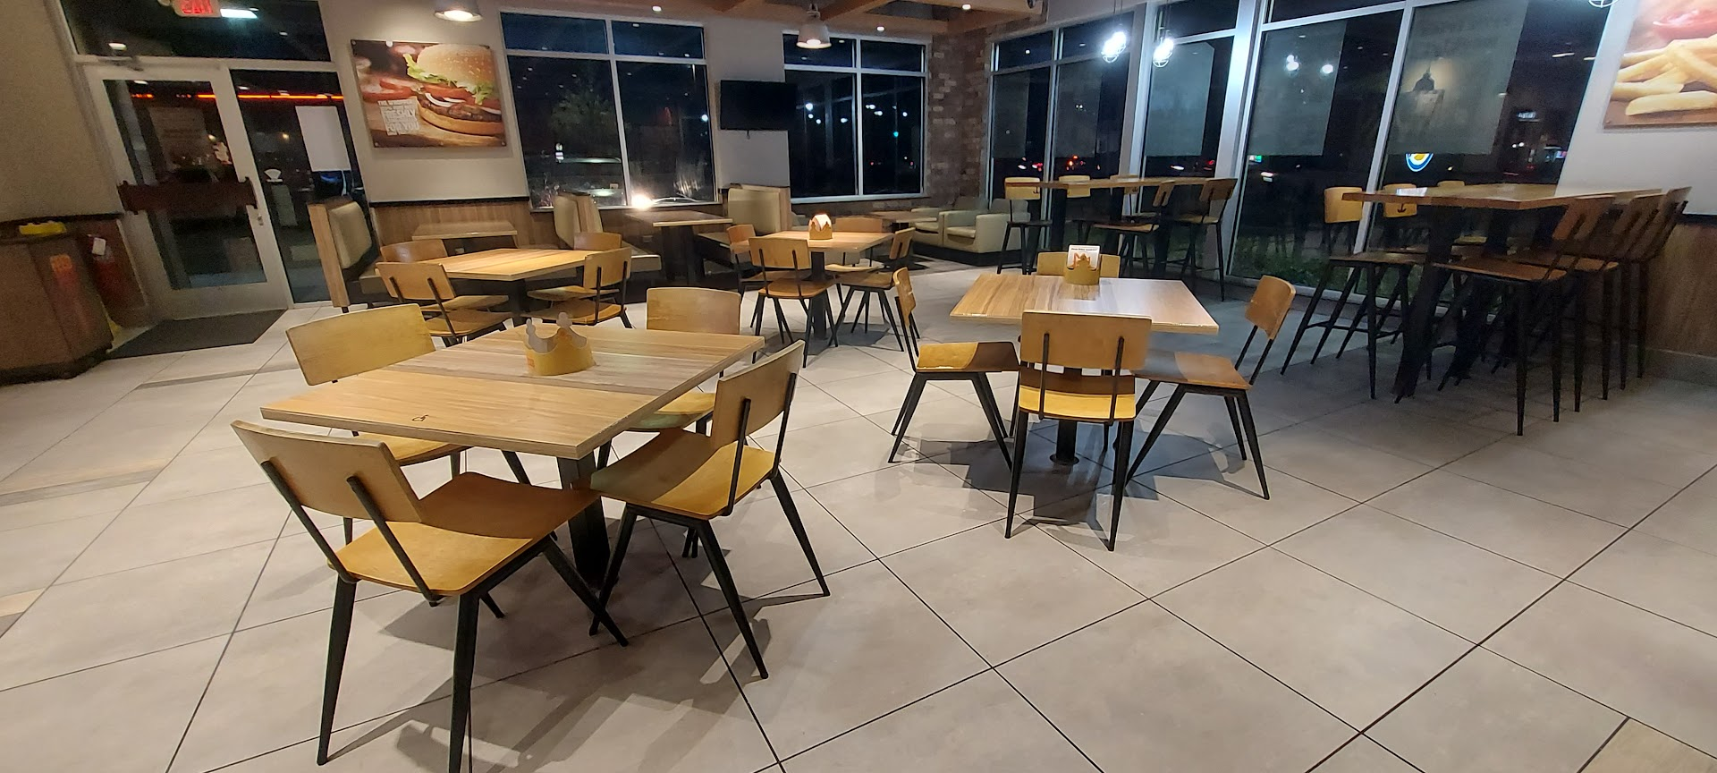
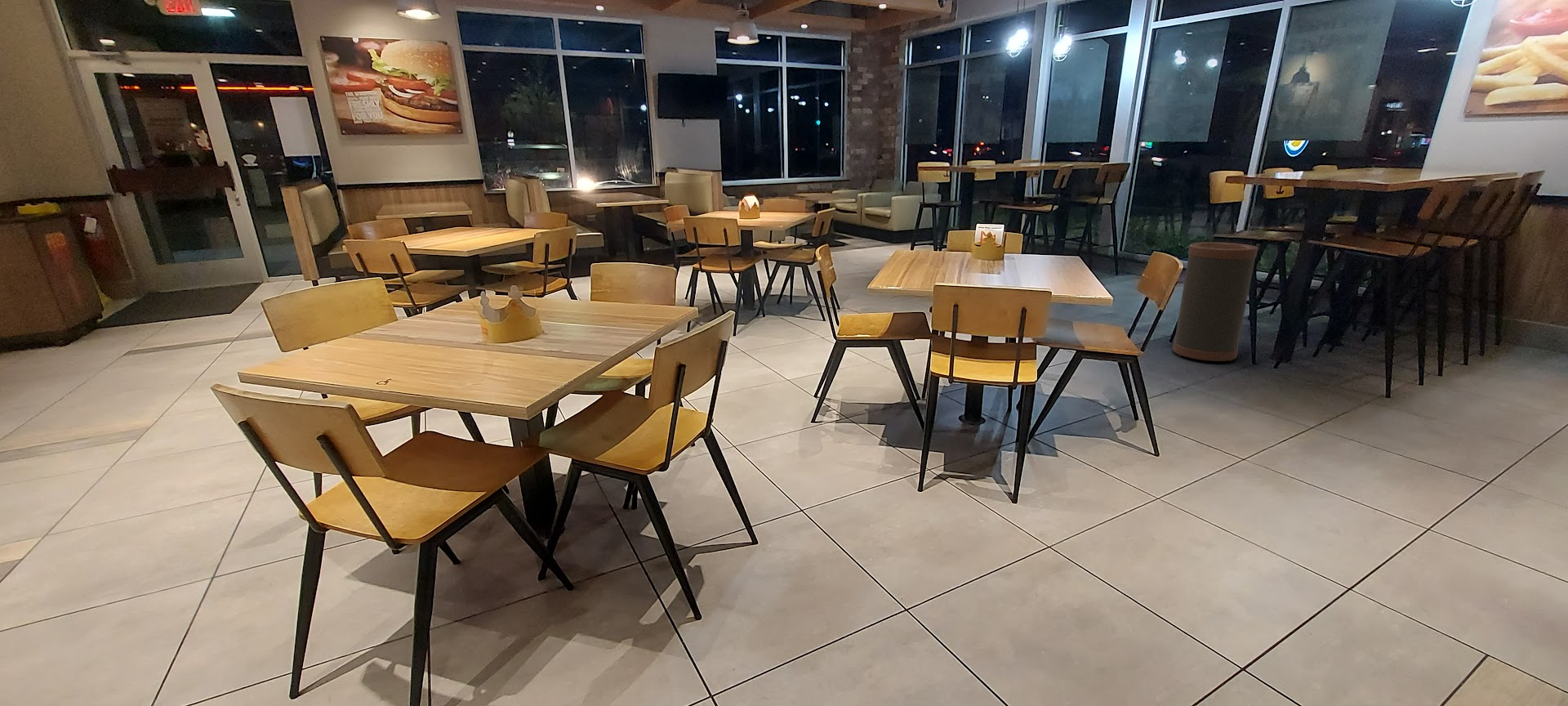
+ trash can [1172,241,1258,362]
